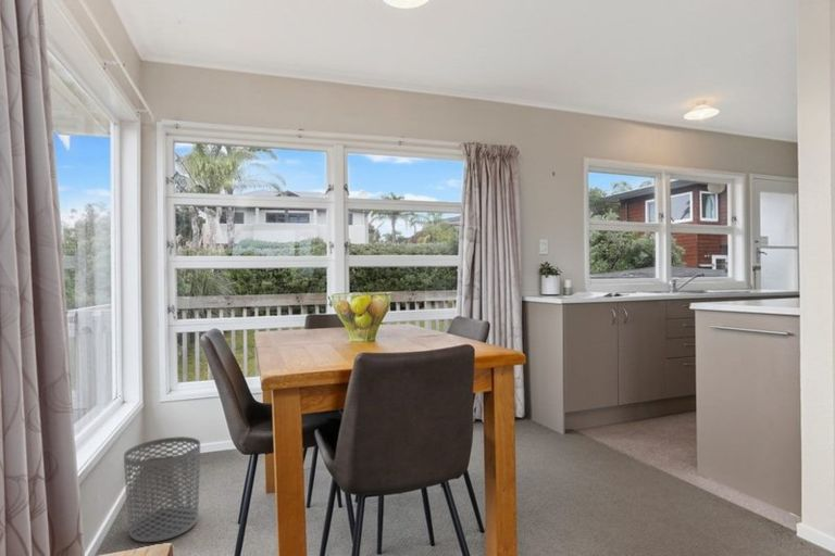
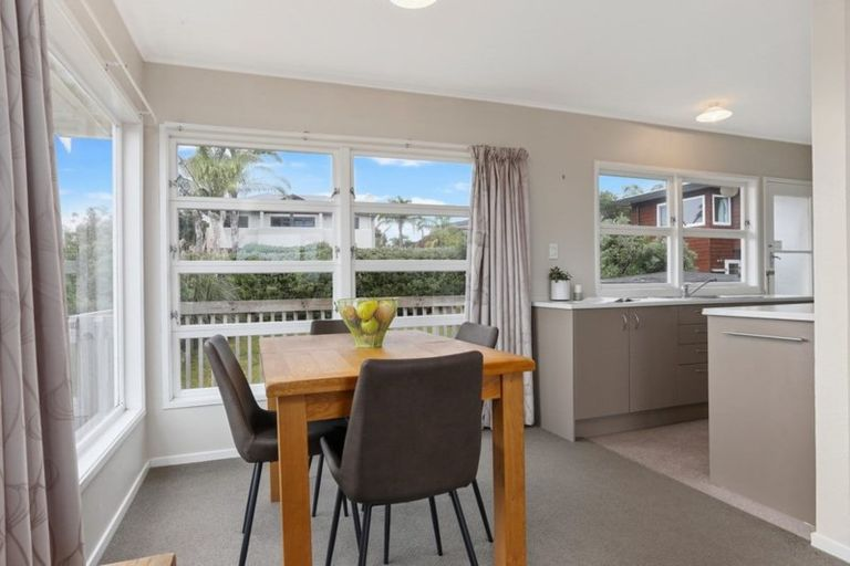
- waste bin [123,435,201,543]
